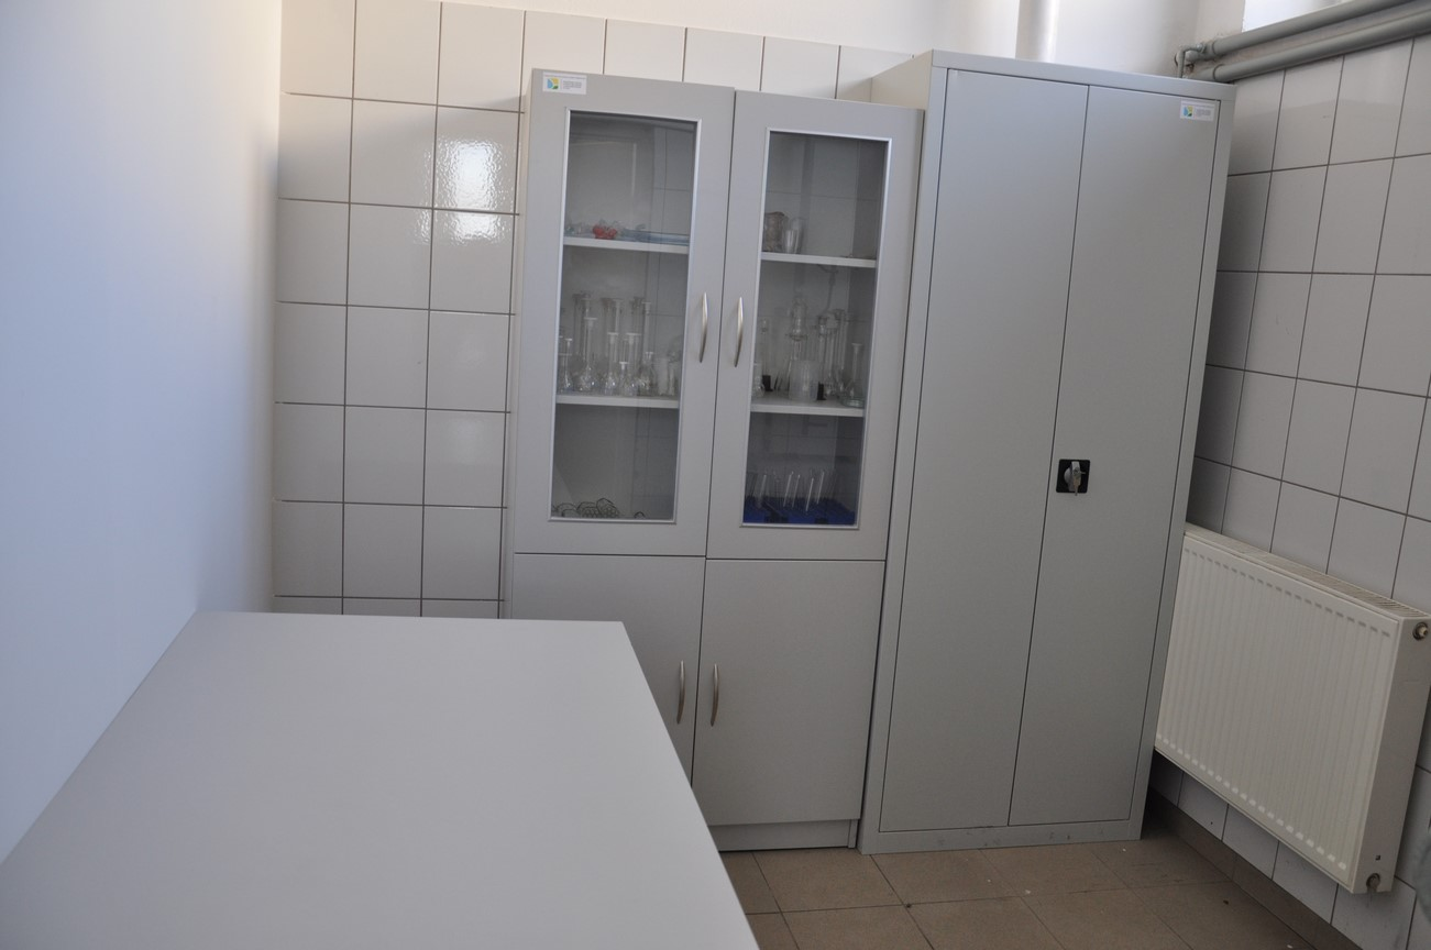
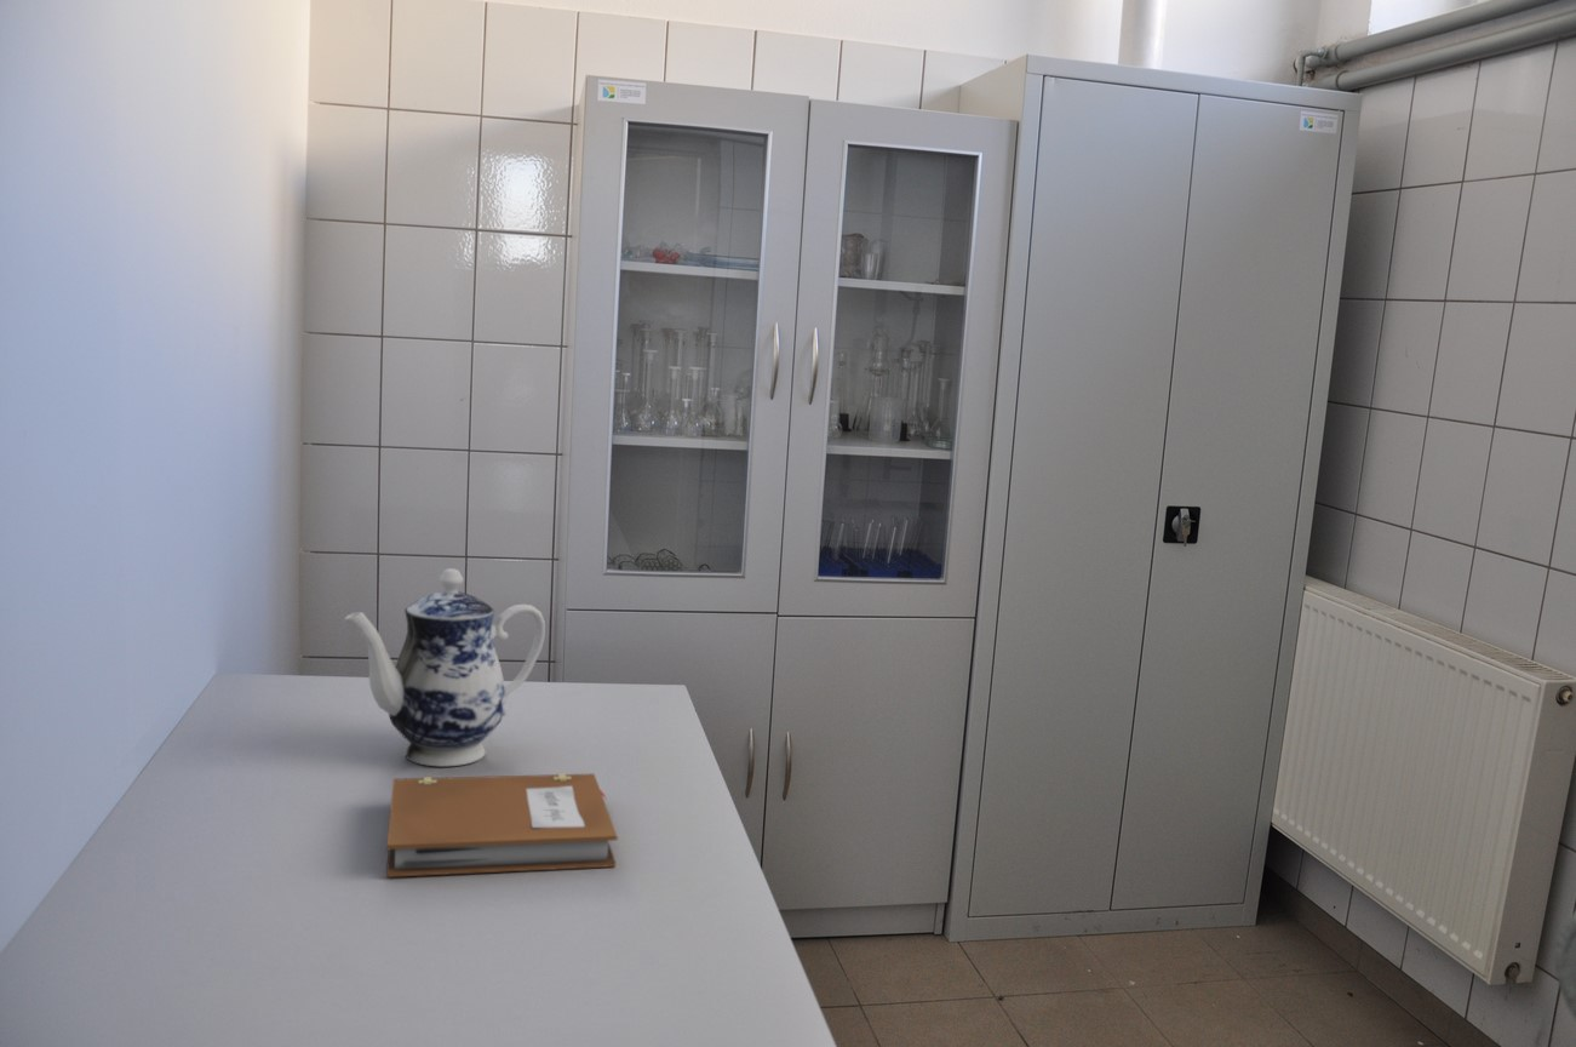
+ teapot [344,567,546,767]
+ notebook [385,772,618,879]
